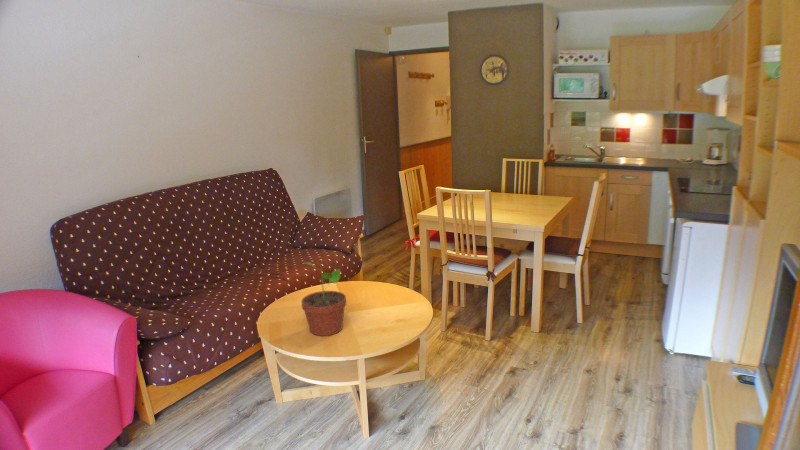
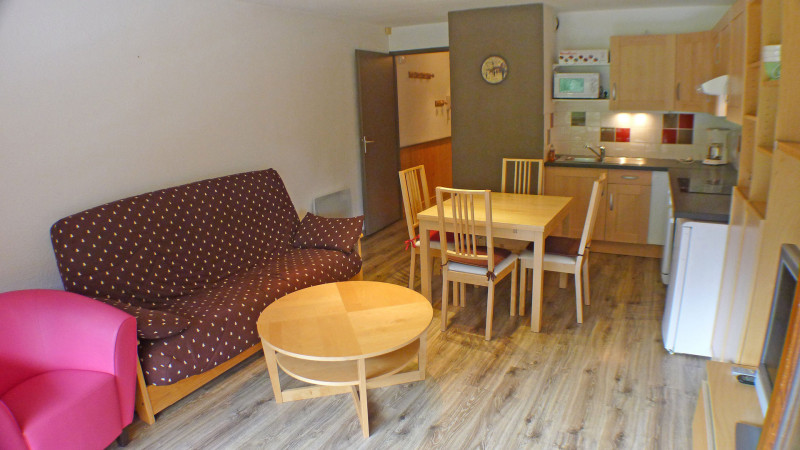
- potted plant [300,261,347,337]
